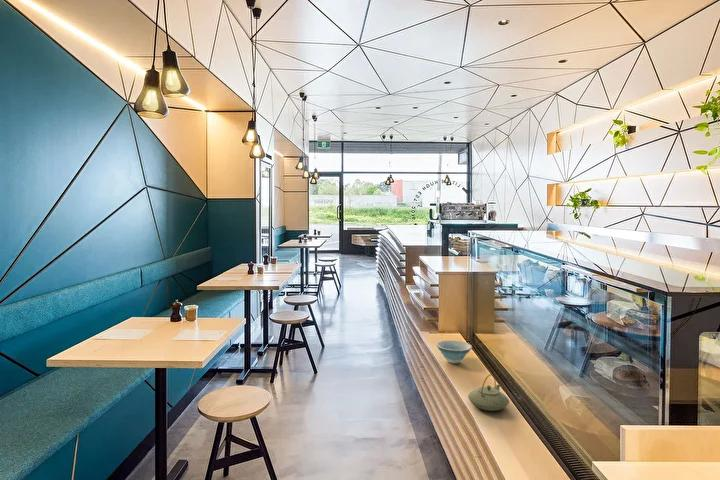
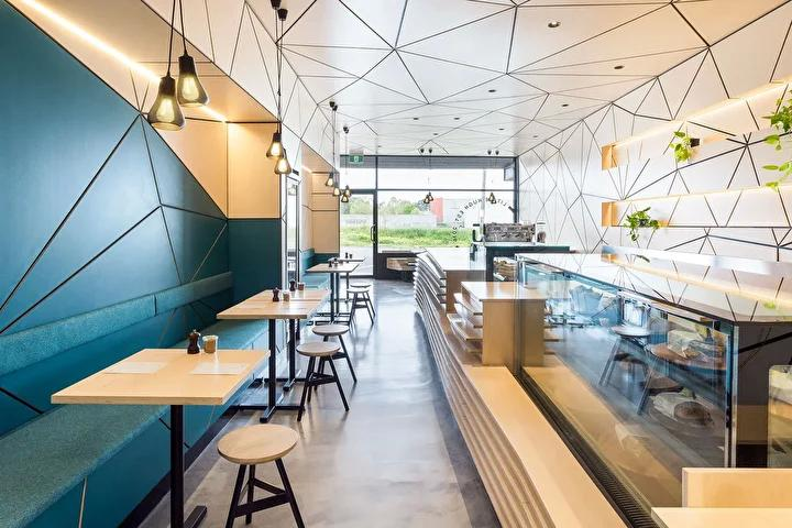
- bowl [435,339,473,364]
- teapot [467,373,510,412]
